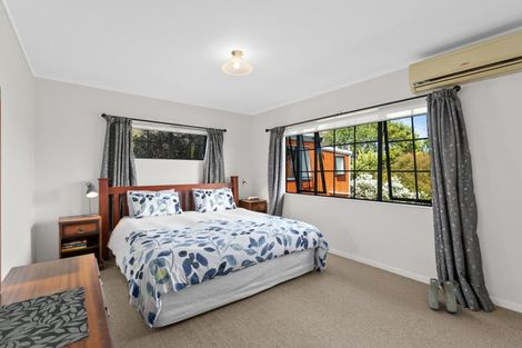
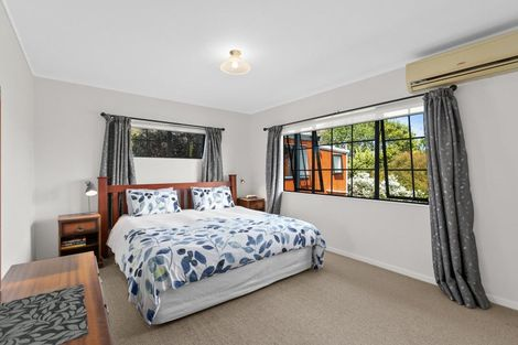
- boots [428,277,458,314]
